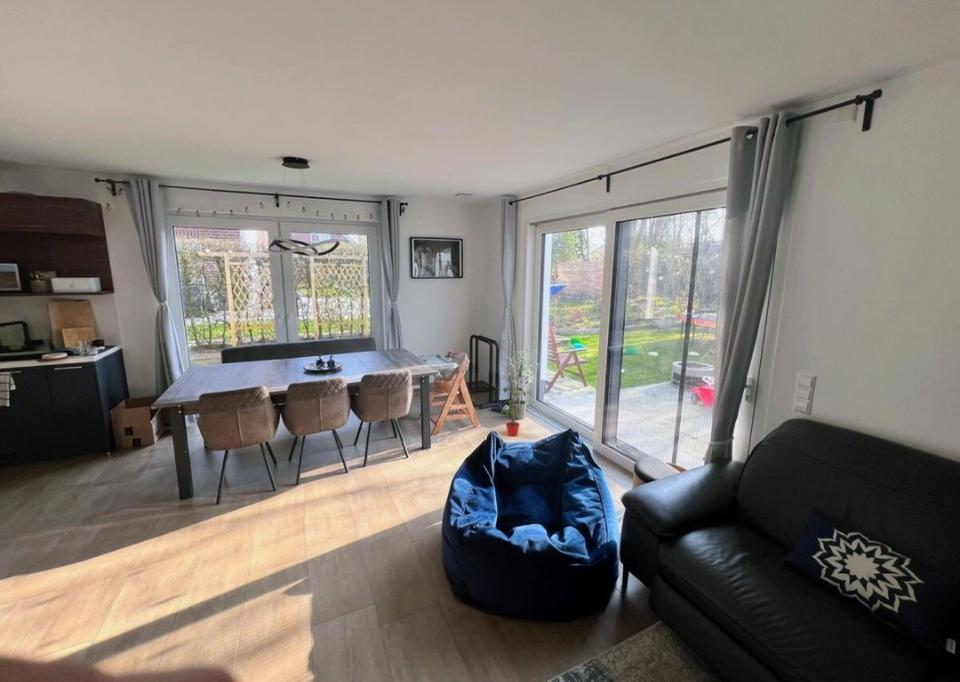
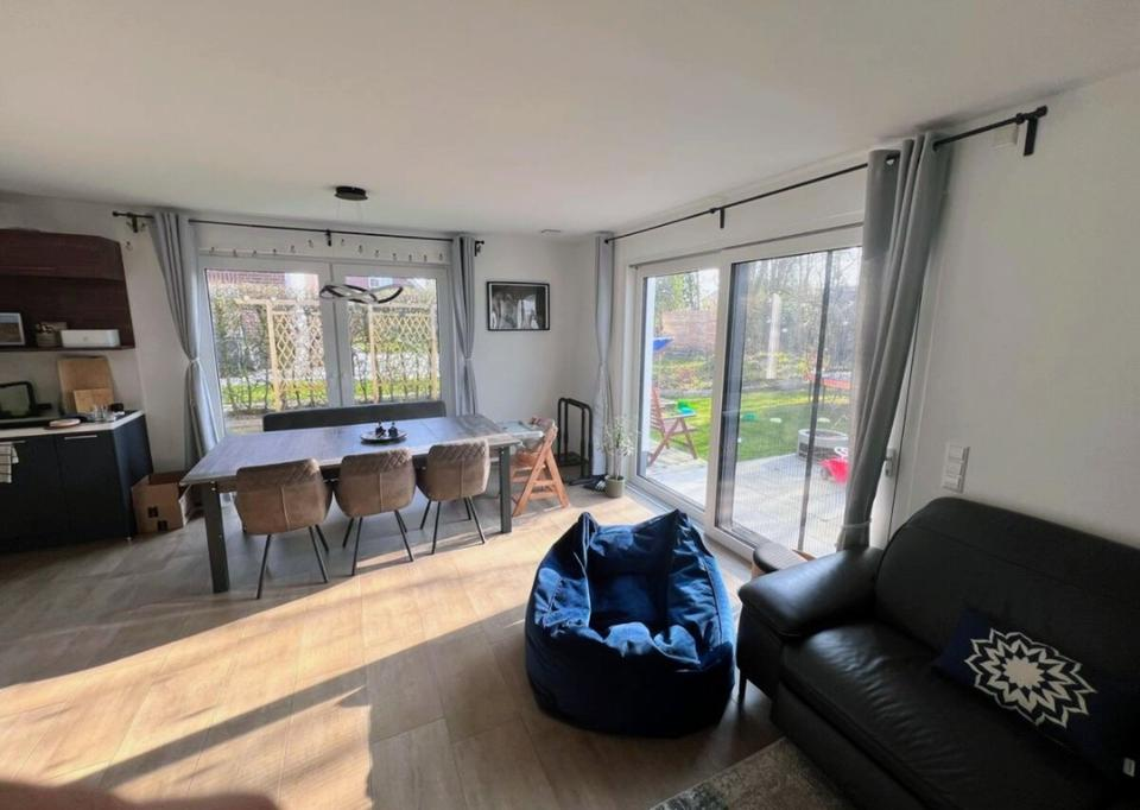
- potted plant [499,385,534,437]
